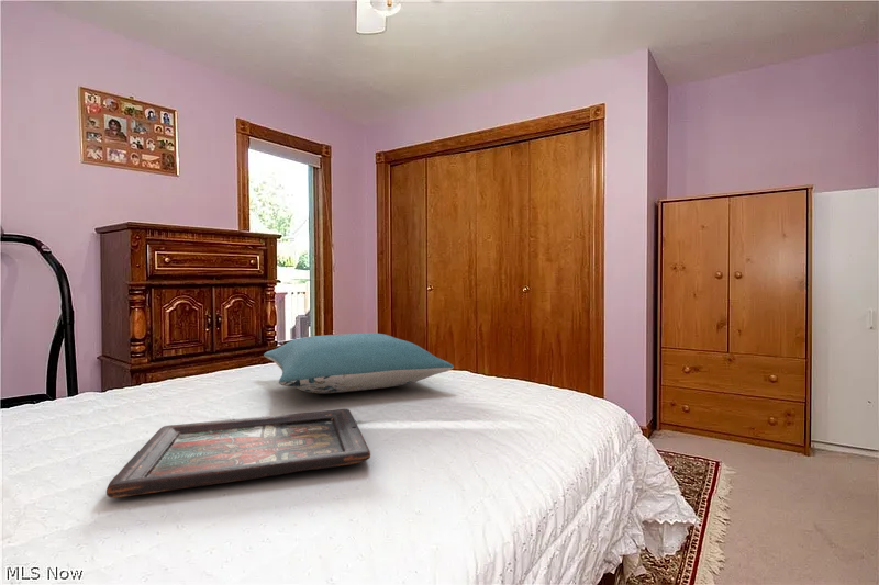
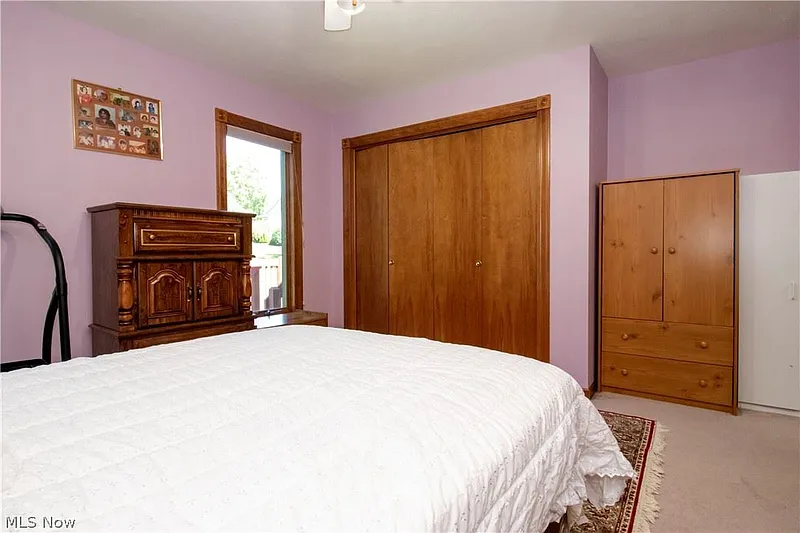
- pillow [263,333,455,394]
- decorative tray [105,408,371,498]
